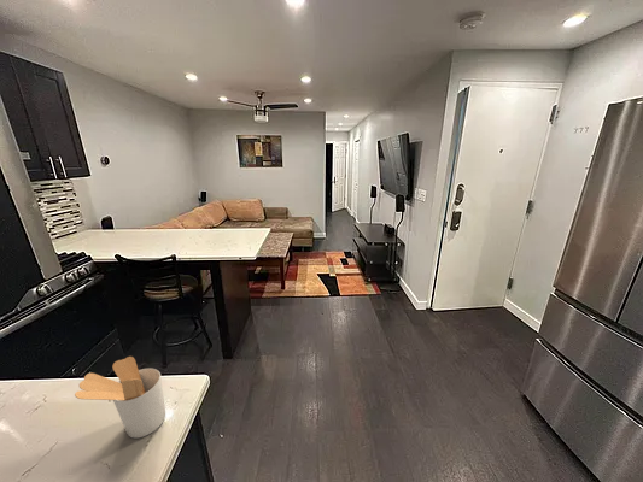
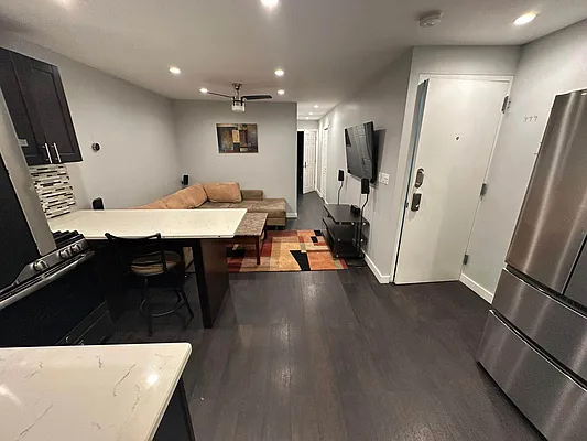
- utensil holder [74,355,166,440]
